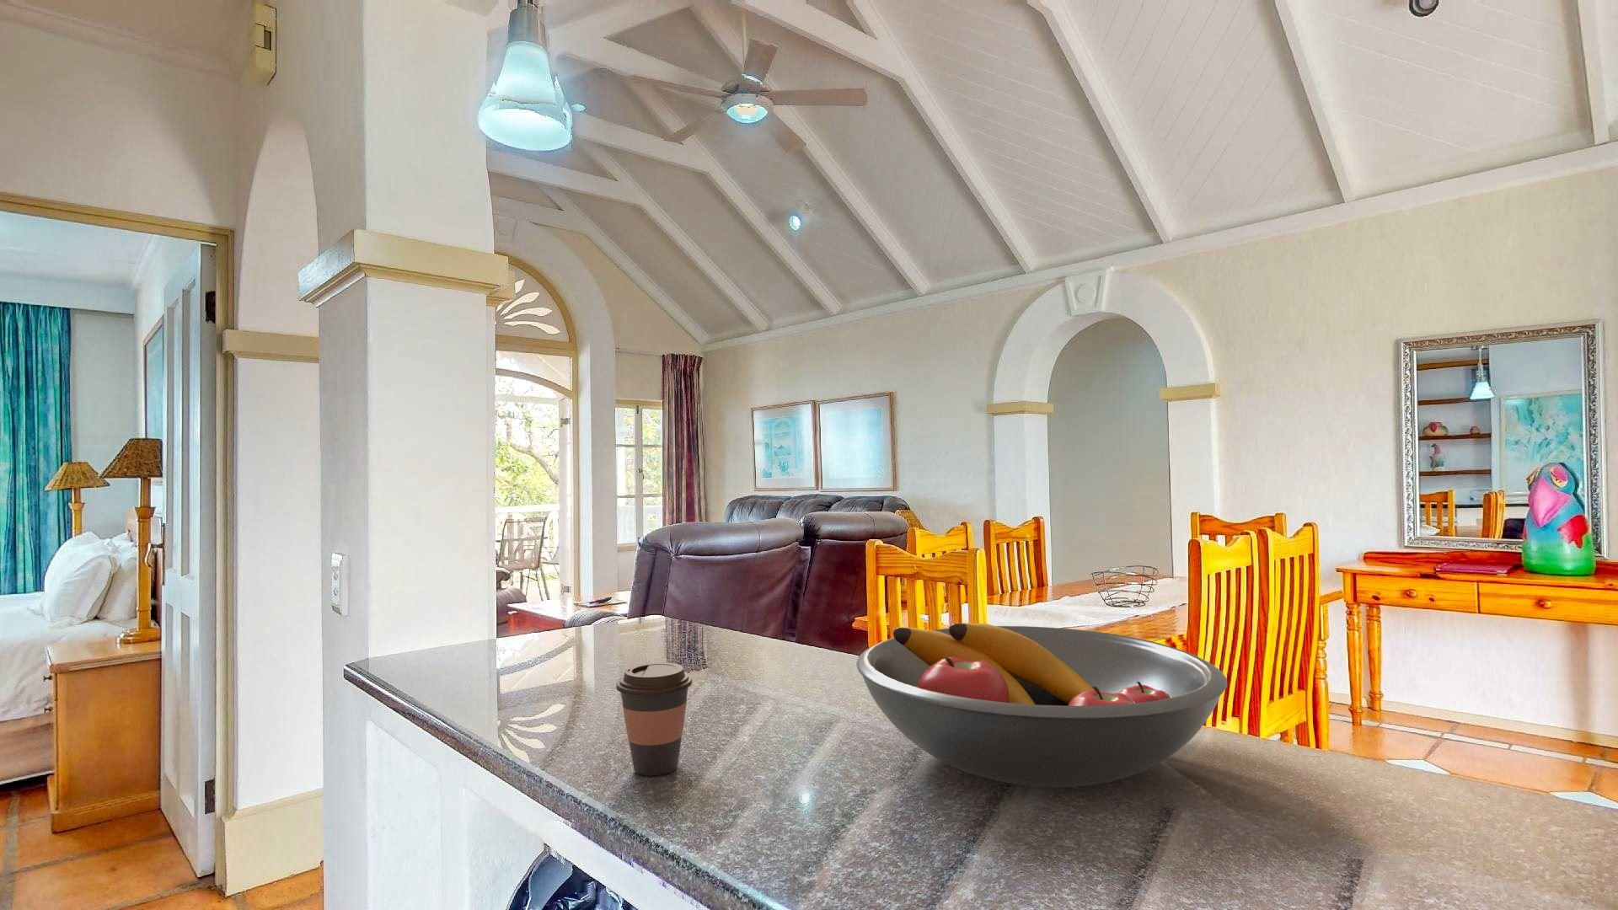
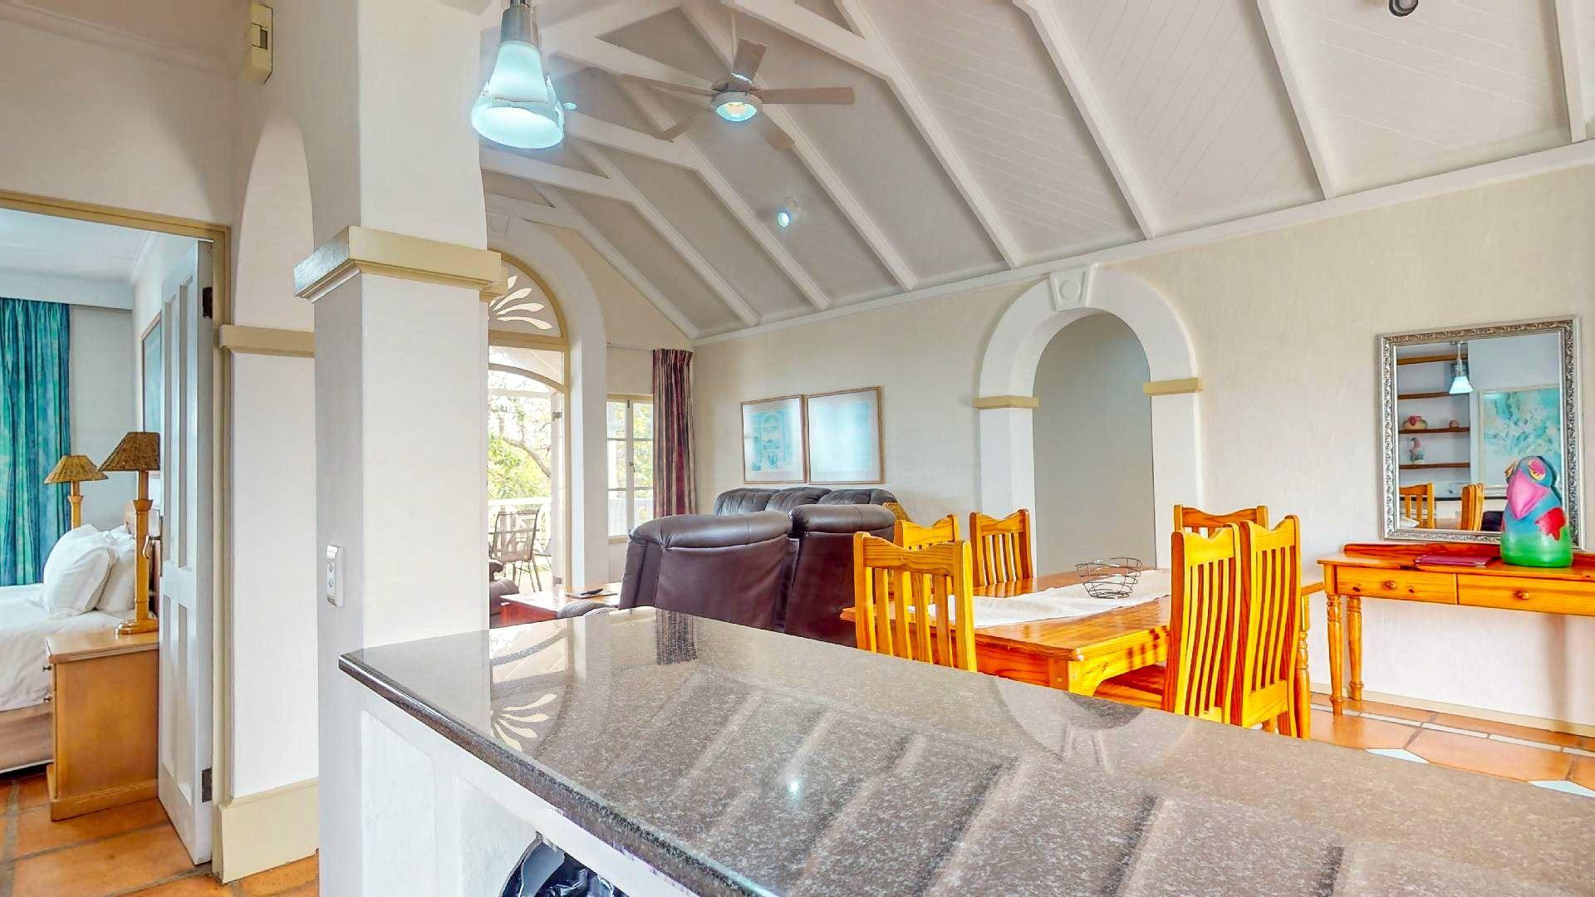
- coffee cup [616,661,693,776]
- fruit bowl [856,622,1228,788]
